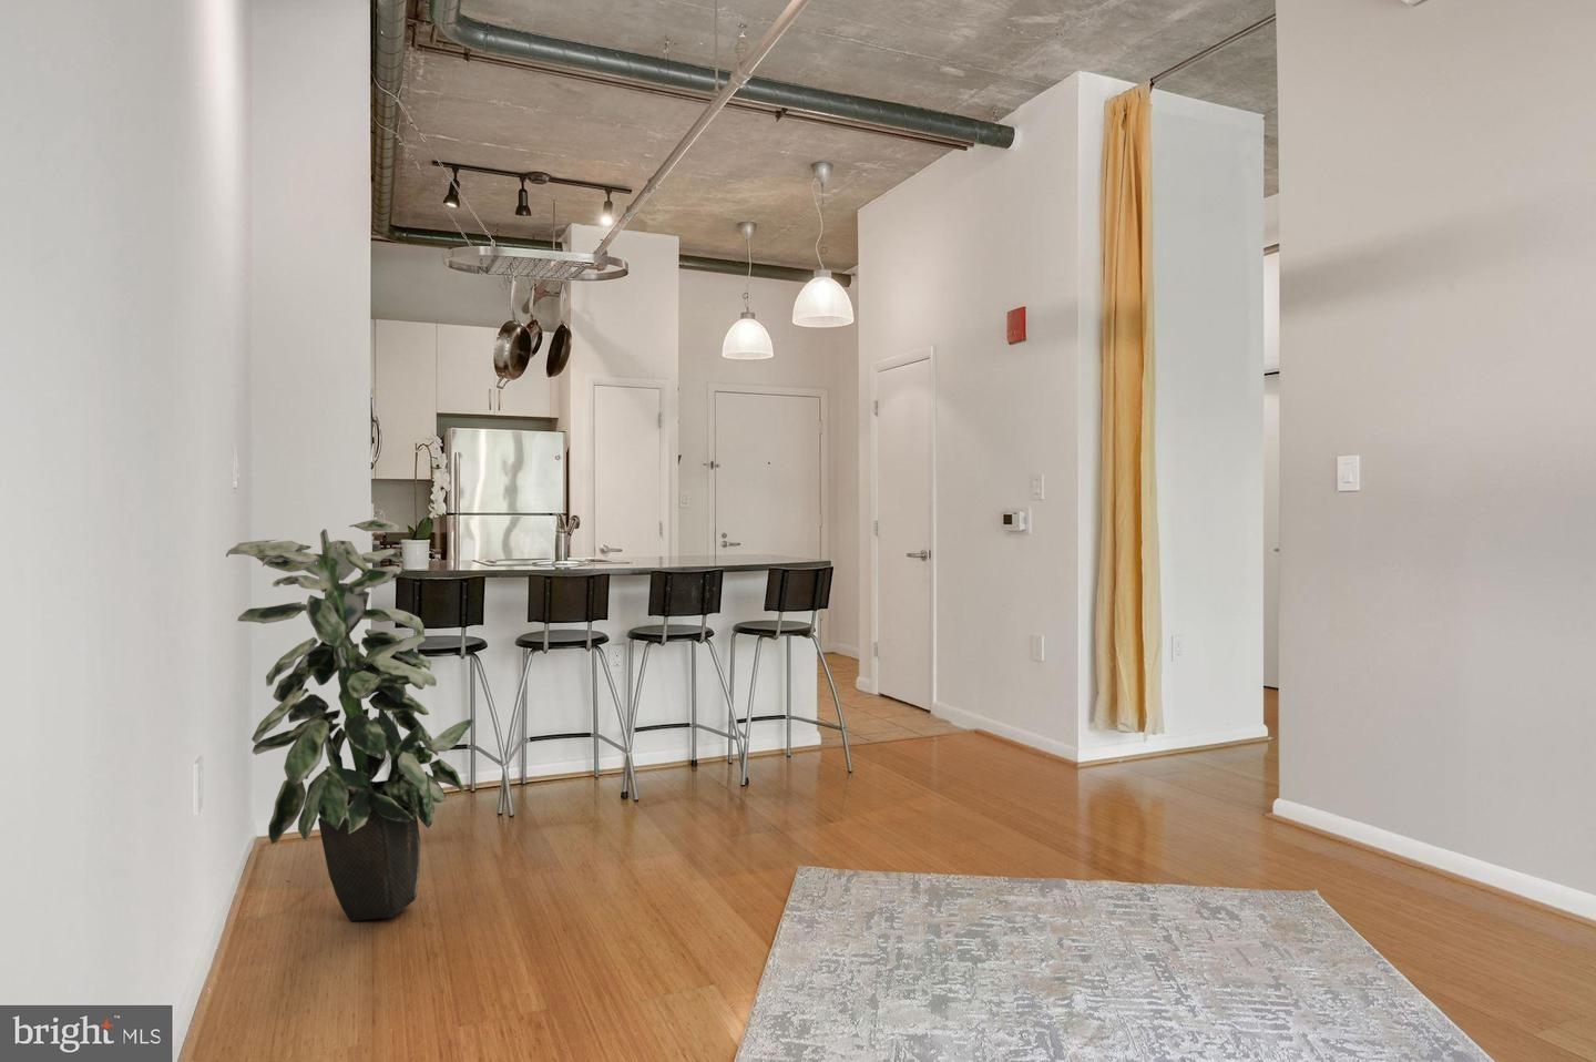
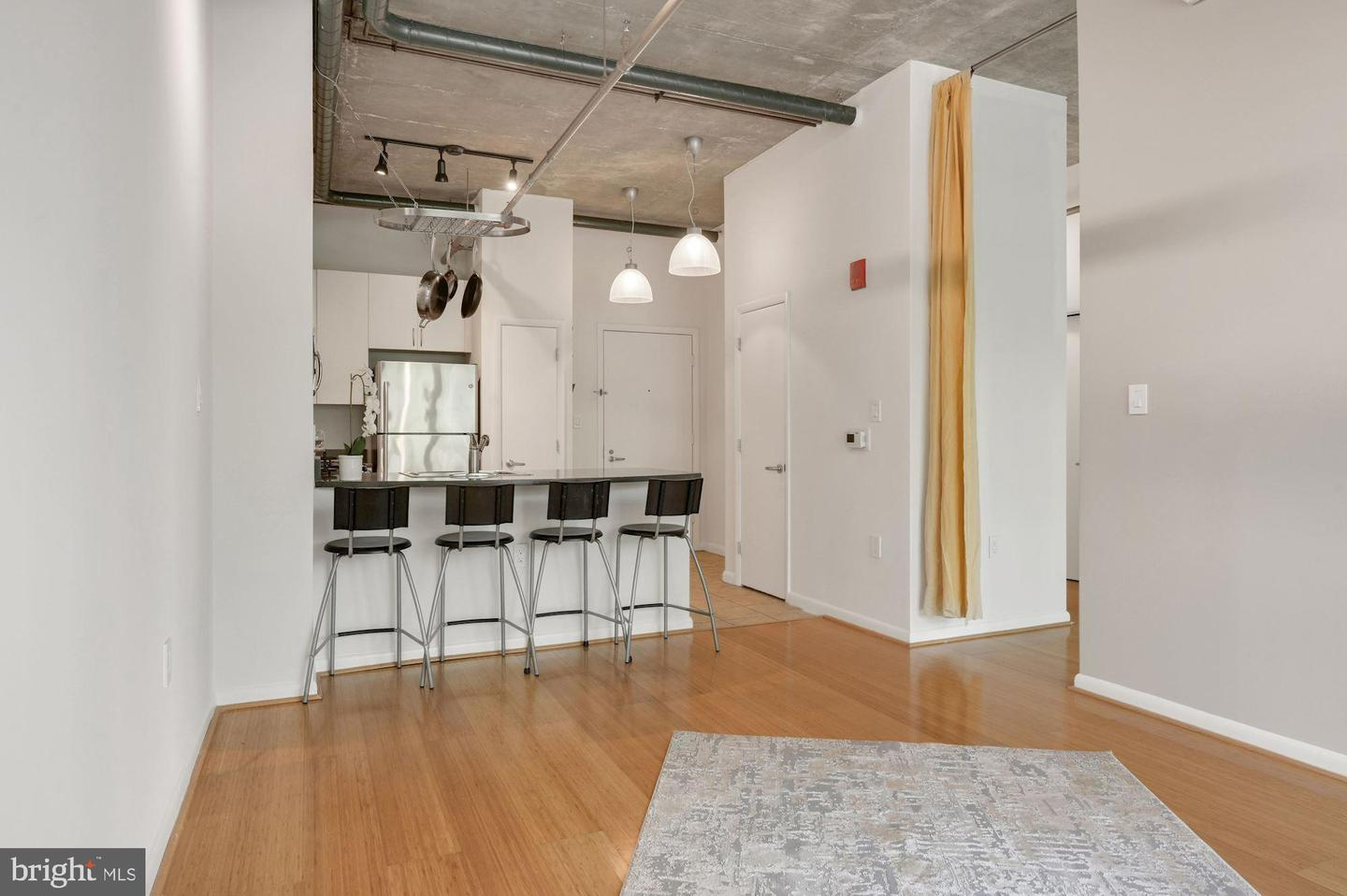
- indoor plant [225,519,474,922]
